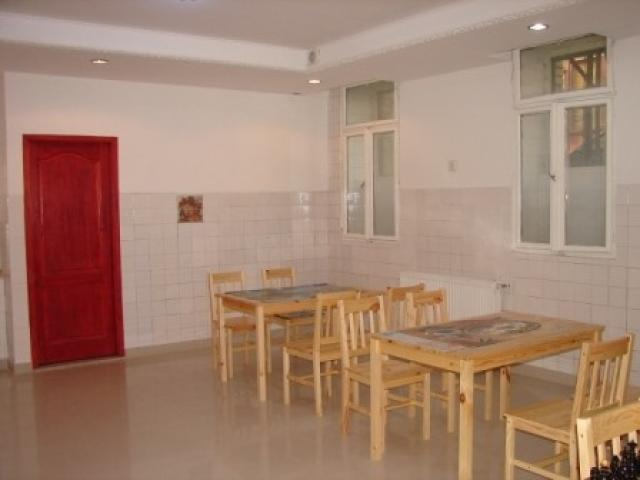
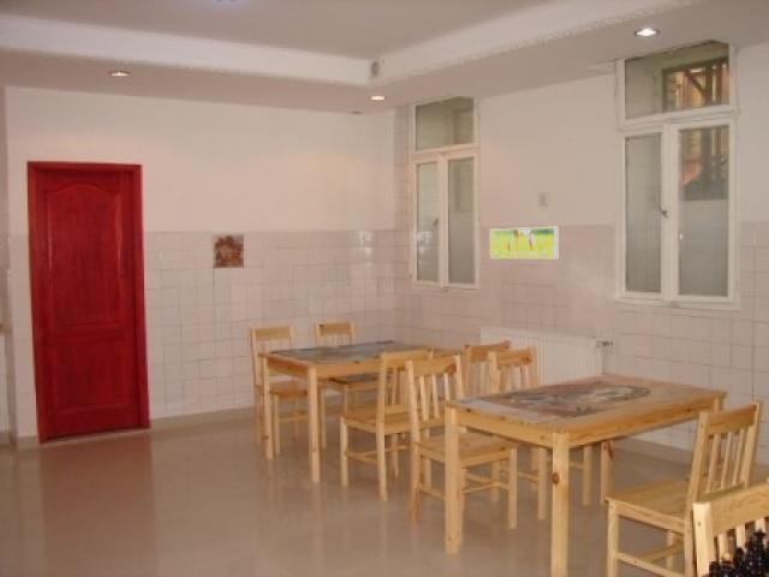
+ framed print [489,226,559,260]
